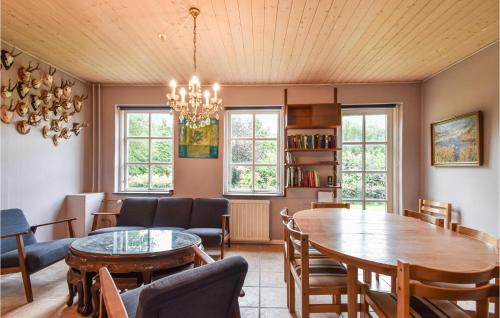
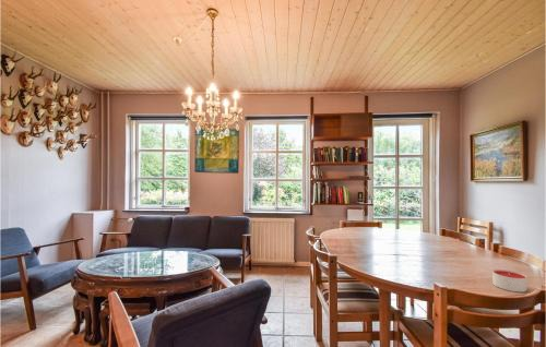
+ candle [491,268,527,292]
